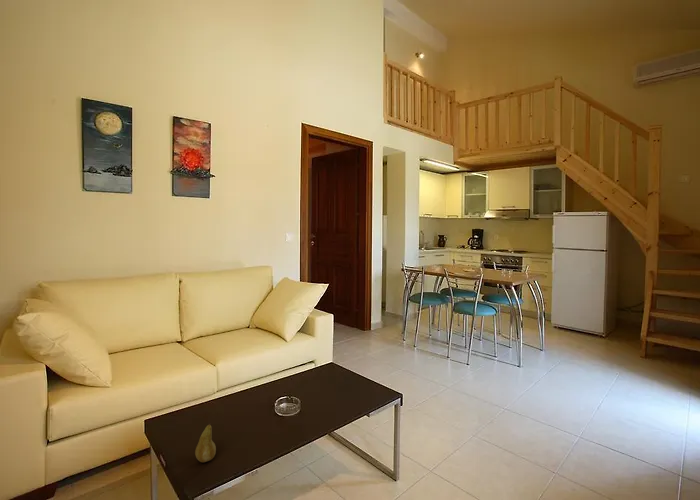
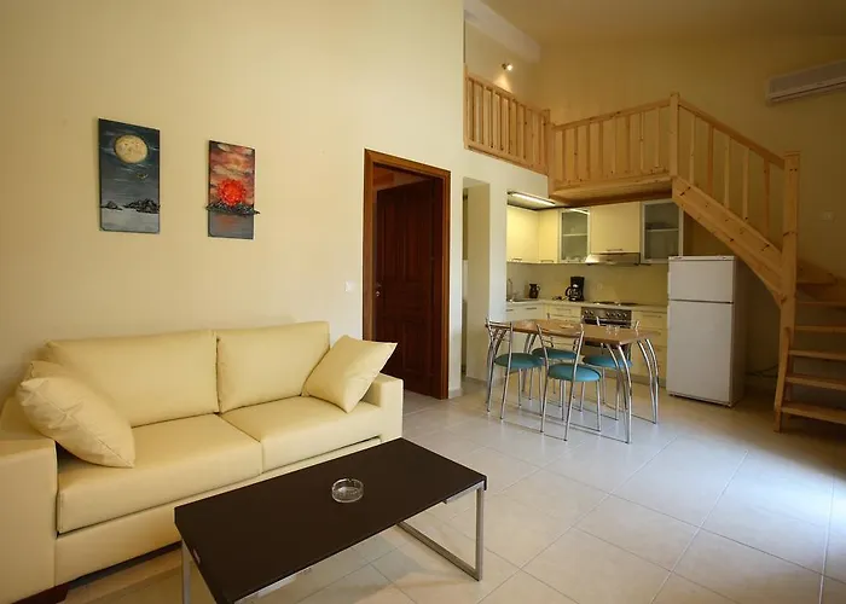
- fruit [194,423,217,463]
